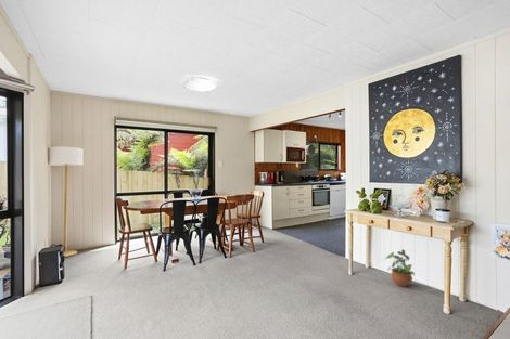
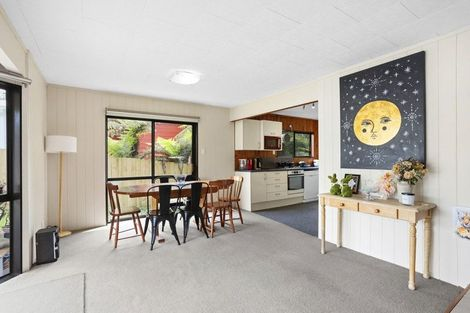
- potted plant [384,248,416,288]
